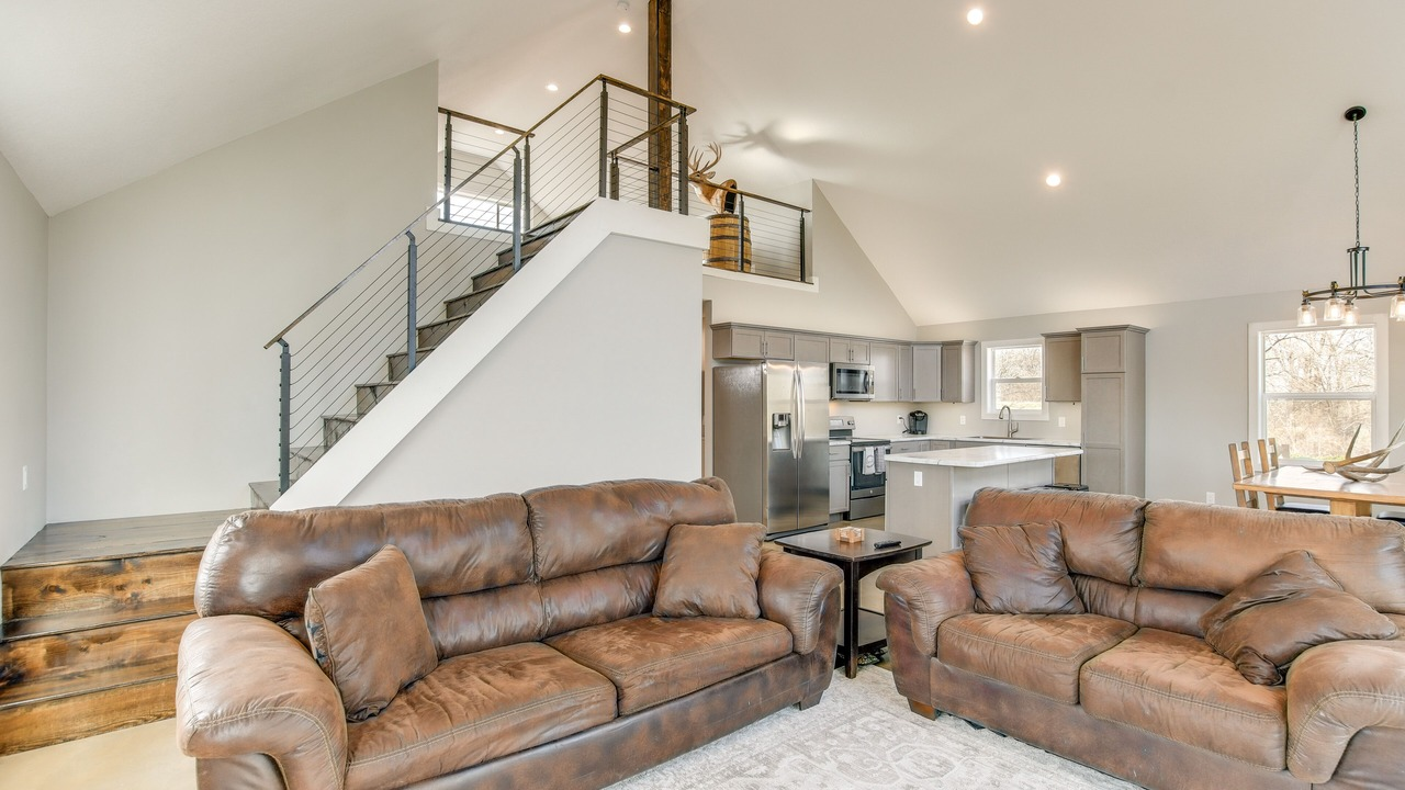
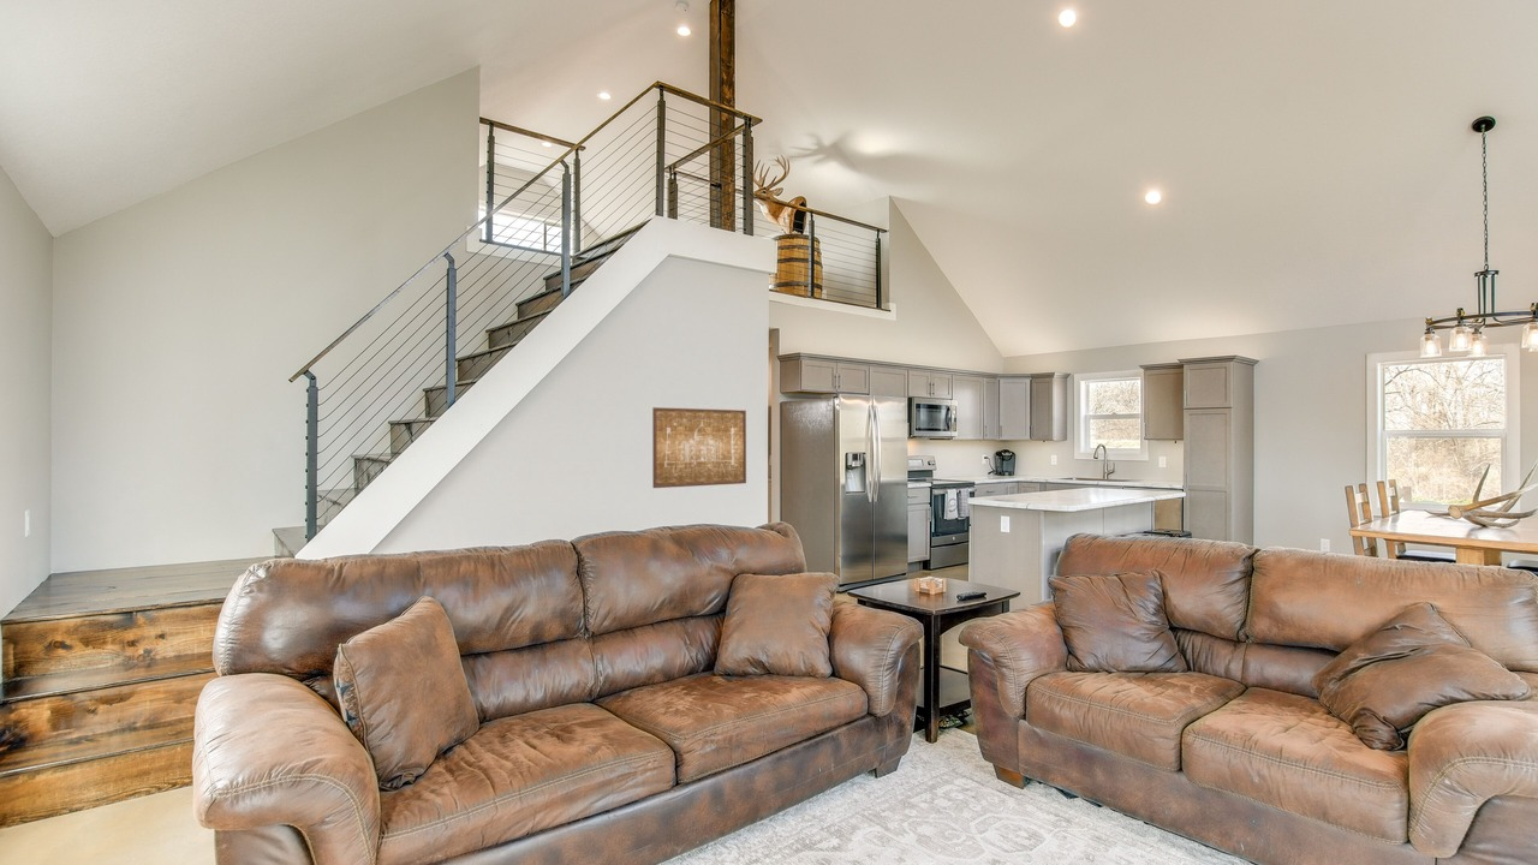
+ wall art [651,406,747,489]
